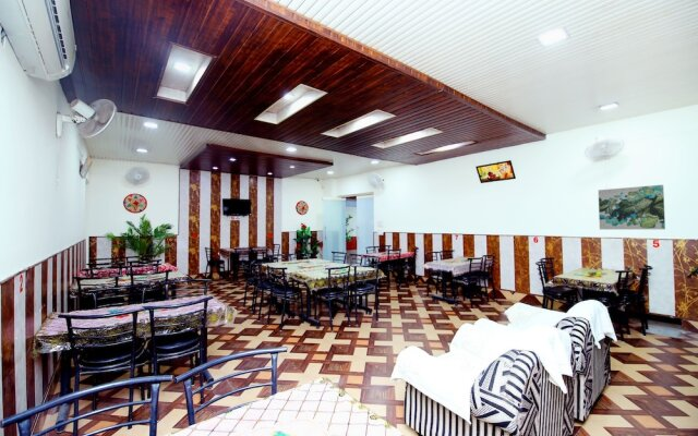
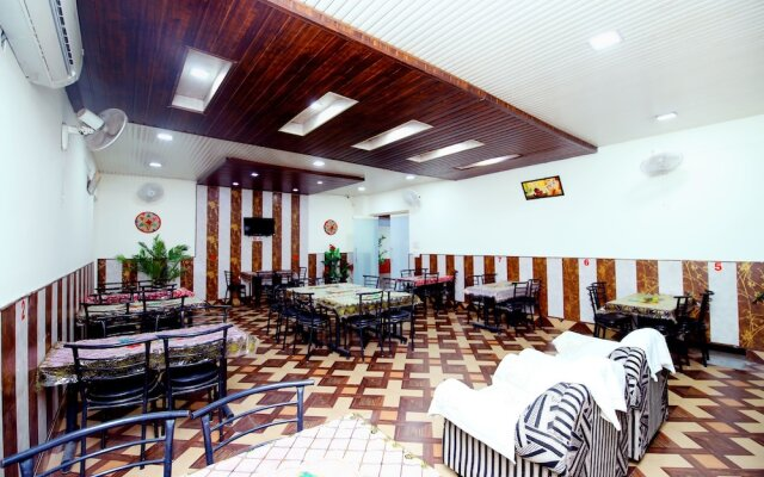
- wall art [598,184,666,231]
